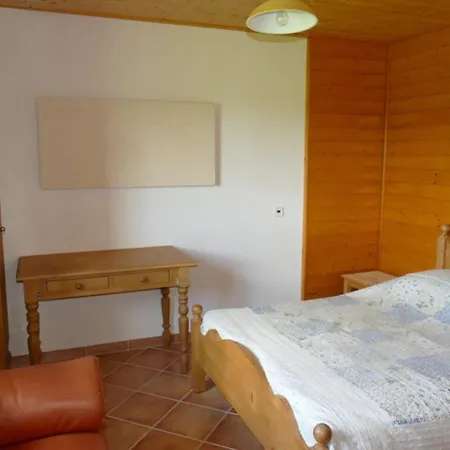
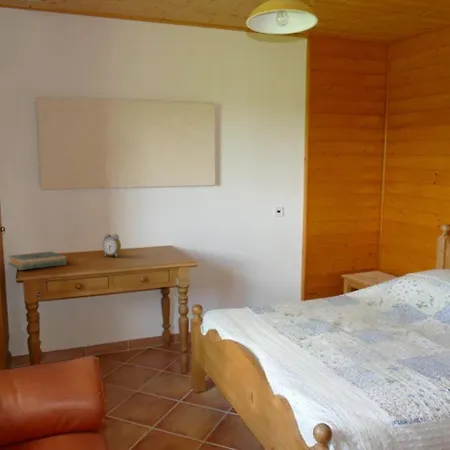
+ alarm clock [101,232,122,258]
+ hardback book [6,250,67,271]
